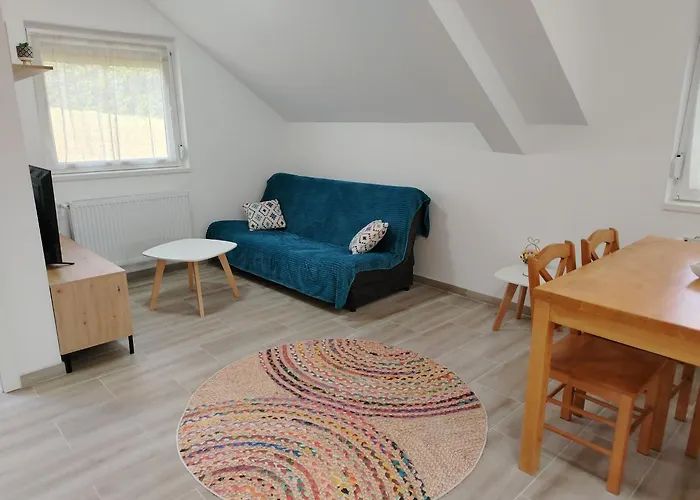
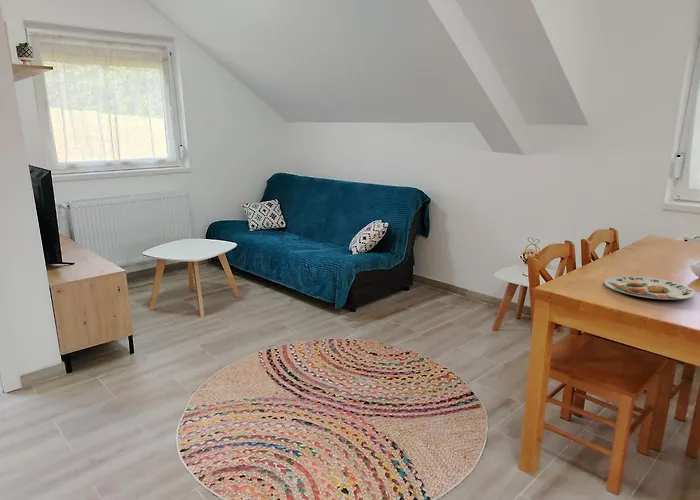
+ plate [604,275,696,300]
